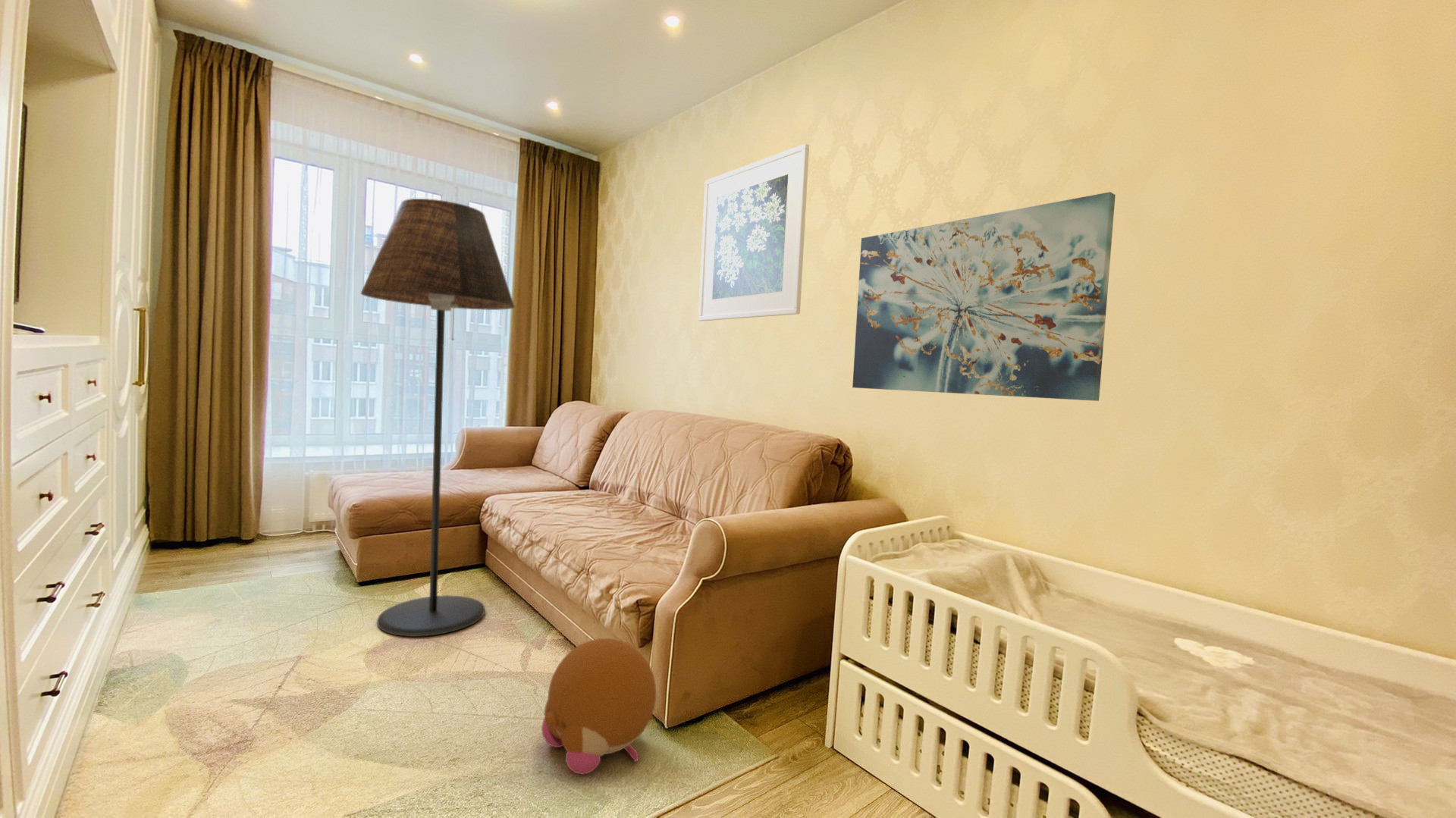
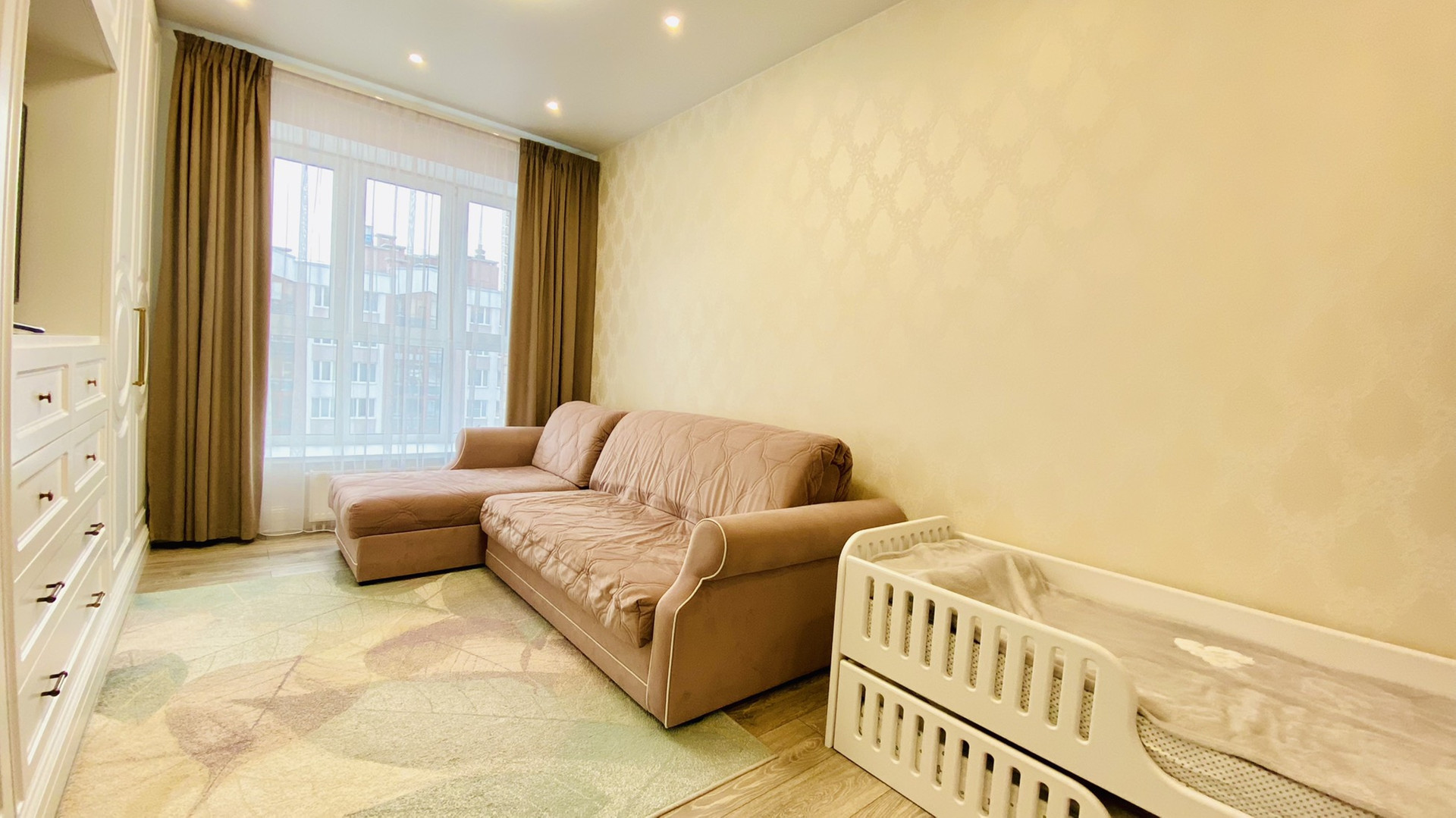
- floor lamp [360,198,516,638]
- wall art [852,191,1116,402]
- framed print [698,143,810,321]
- plush toy [541,638,657,776]
